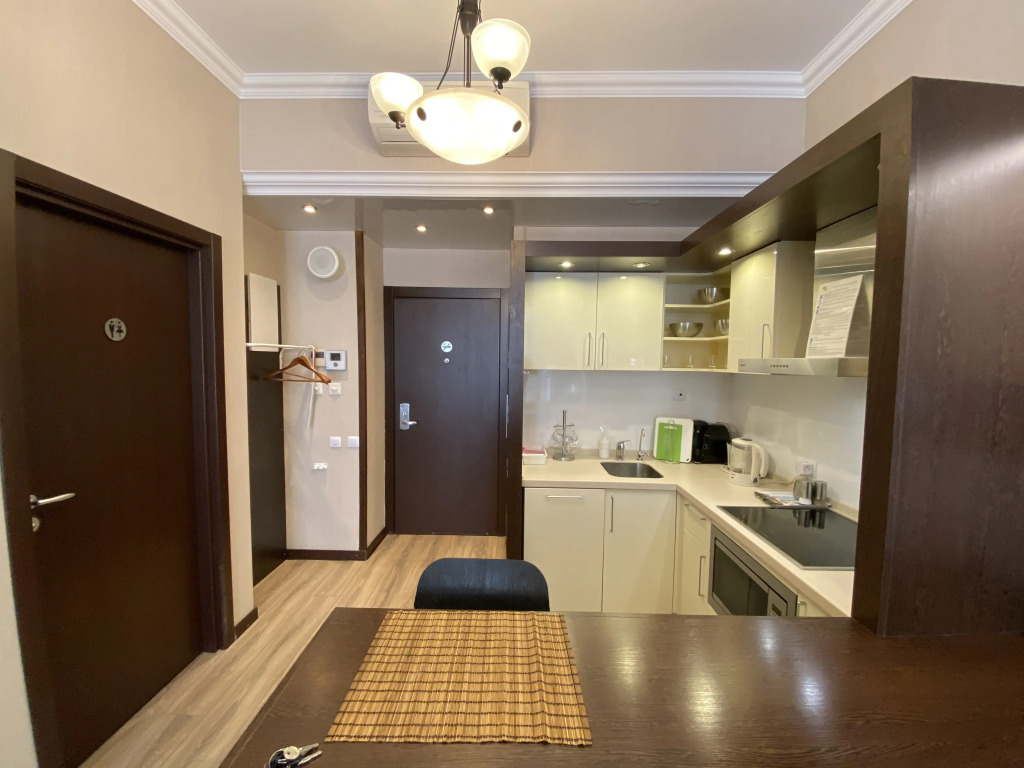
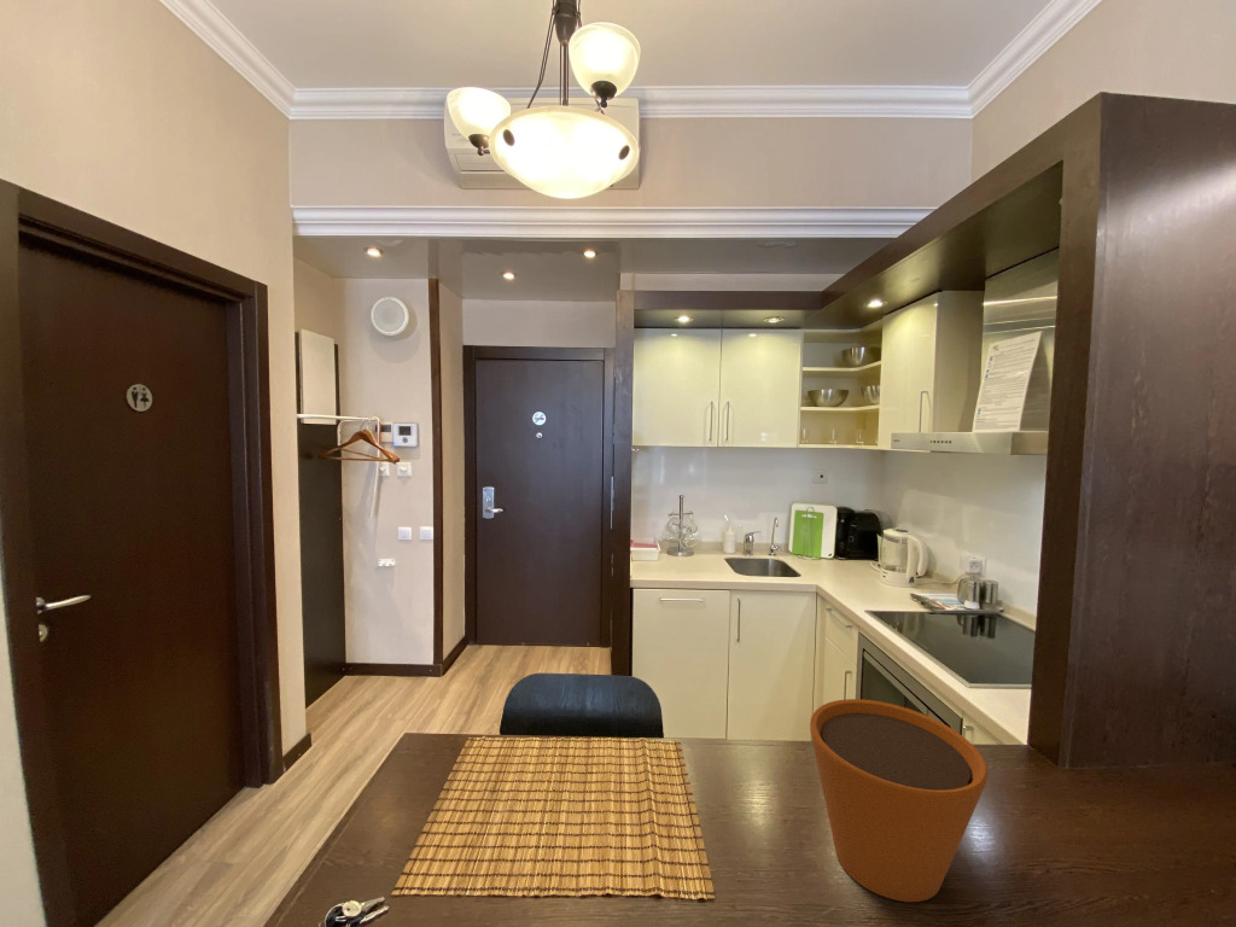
+ flower pot [809,698,989,903]
